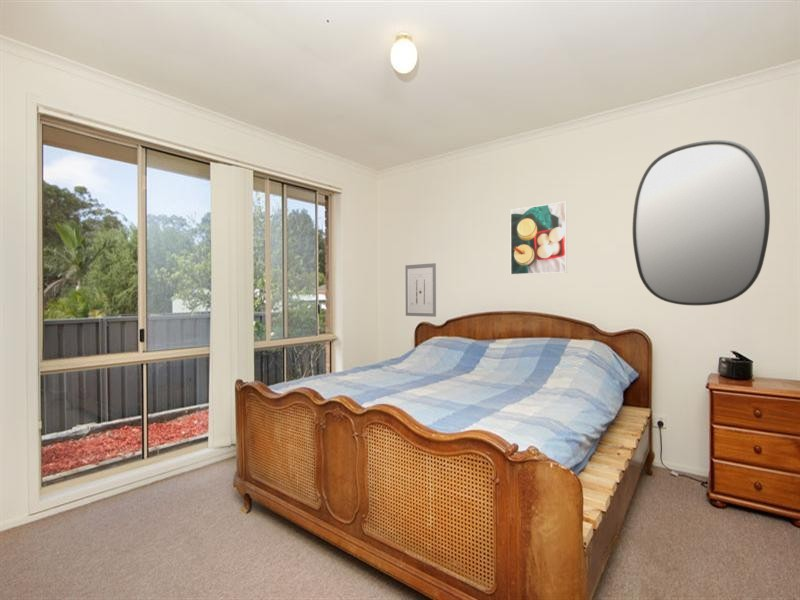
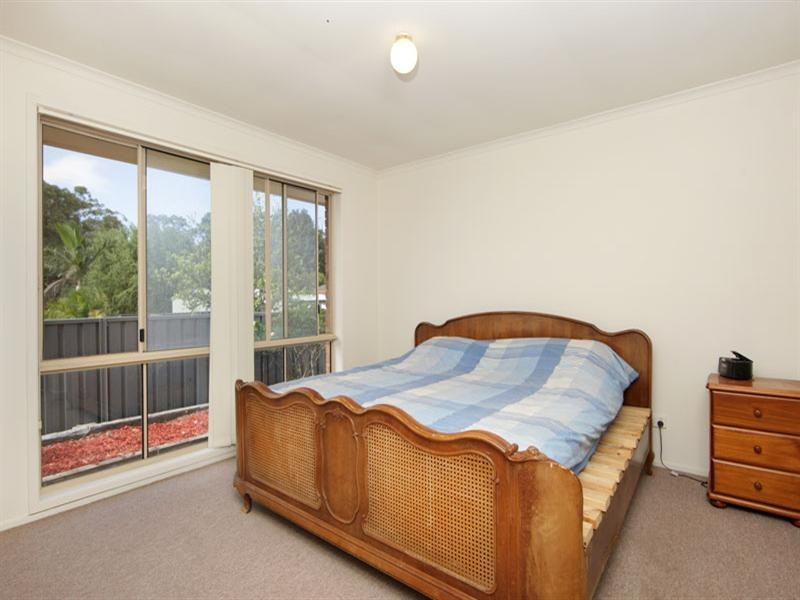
- home mirror [632,139,771,306]
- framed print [509,201,568,276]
- wall art [404,262,437,318]
